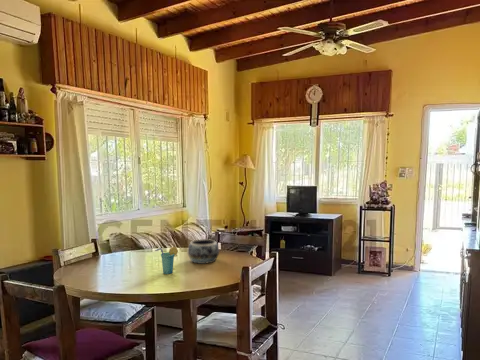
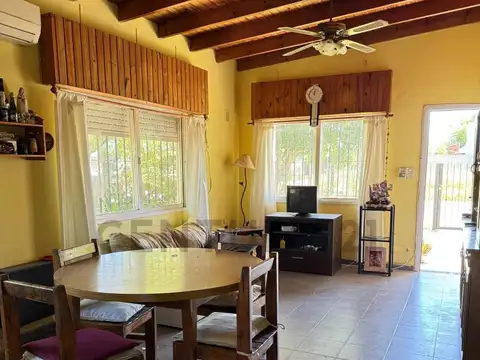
- cup [154,246,179,275]
- decorative bowl [187,238,220,265]
